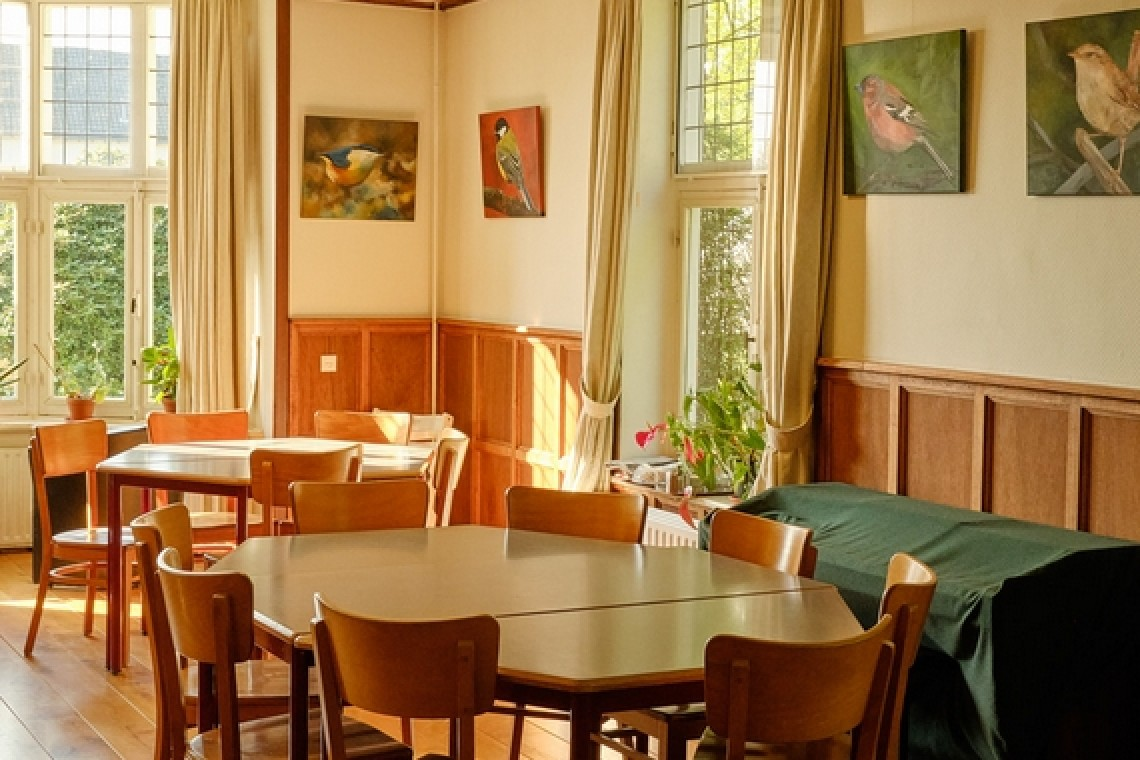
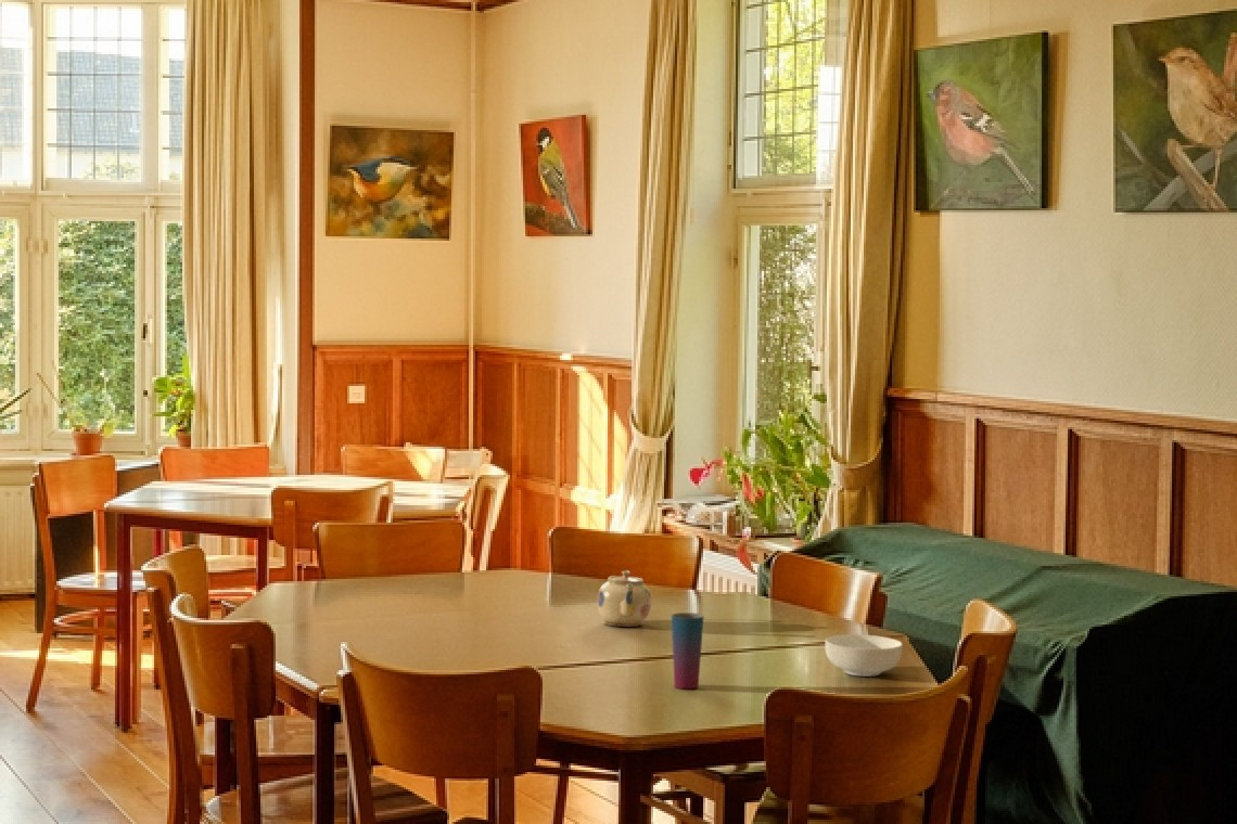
+ teapot [596,569,652,628]
+ cup [671,611,705,690]
+ cereal bowl [825,633,904,678]
